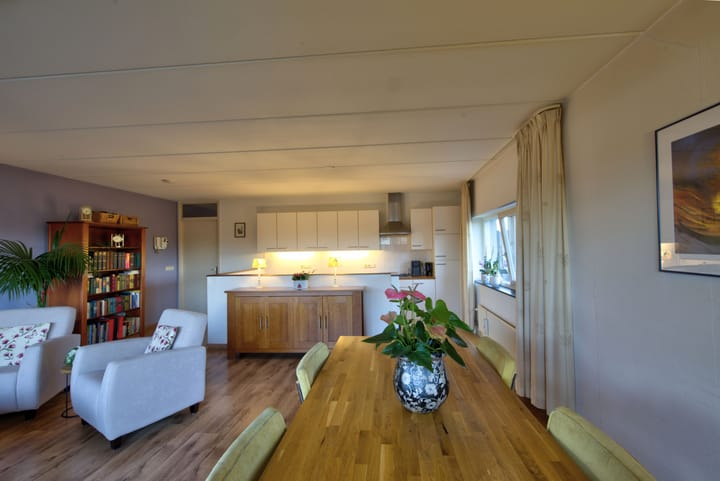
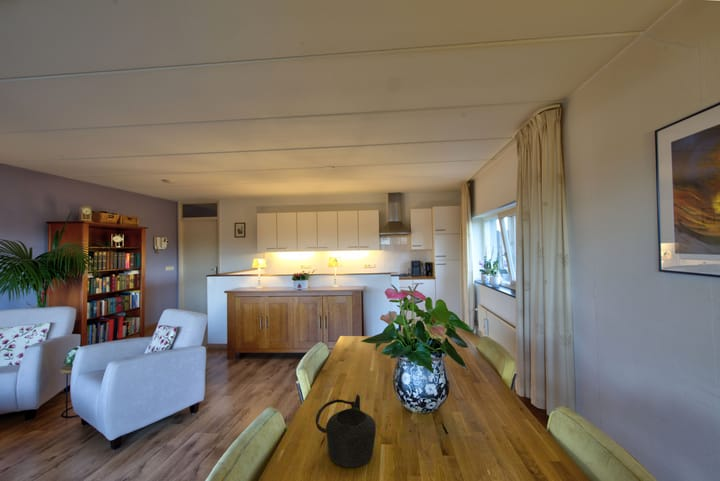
+ teapot [314,393,377,469]
